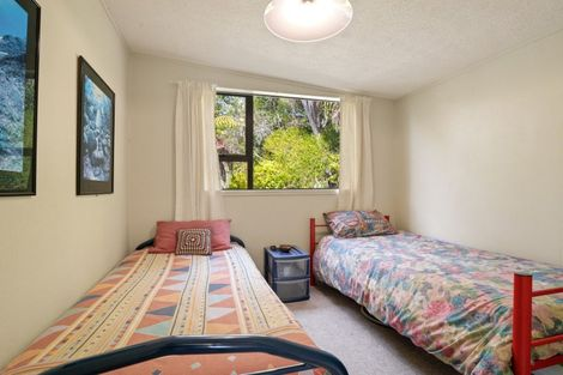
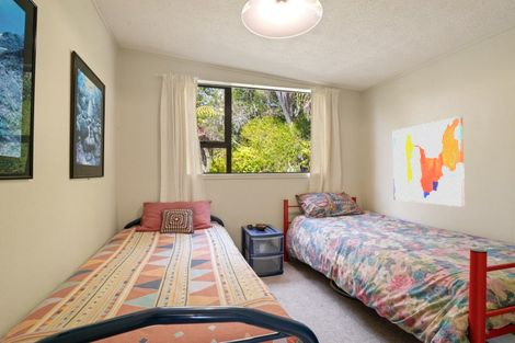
+ wall art [392,115,466,207]
